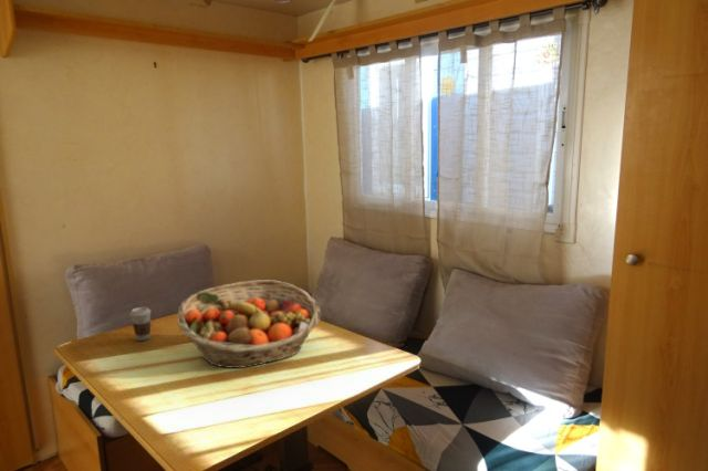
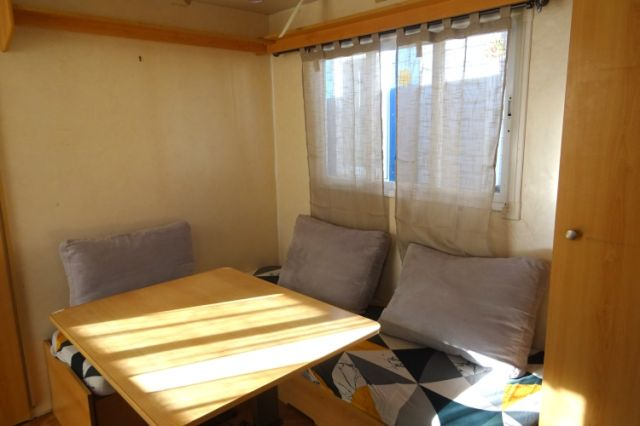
- fruit basket [176,279,321,369]
- coffee cup [128,306,152,342]
